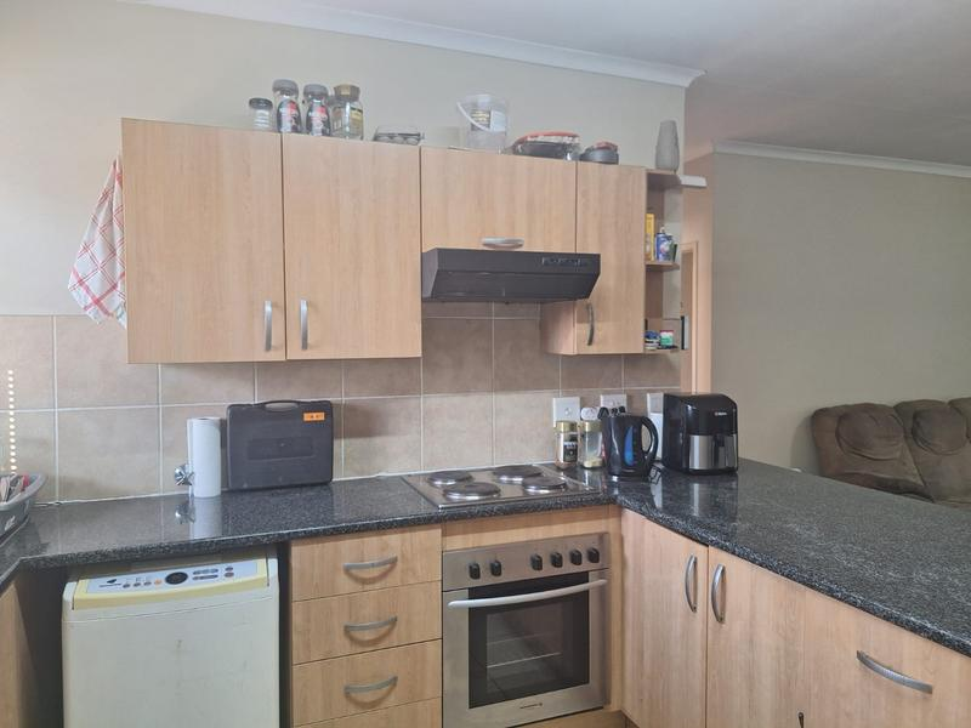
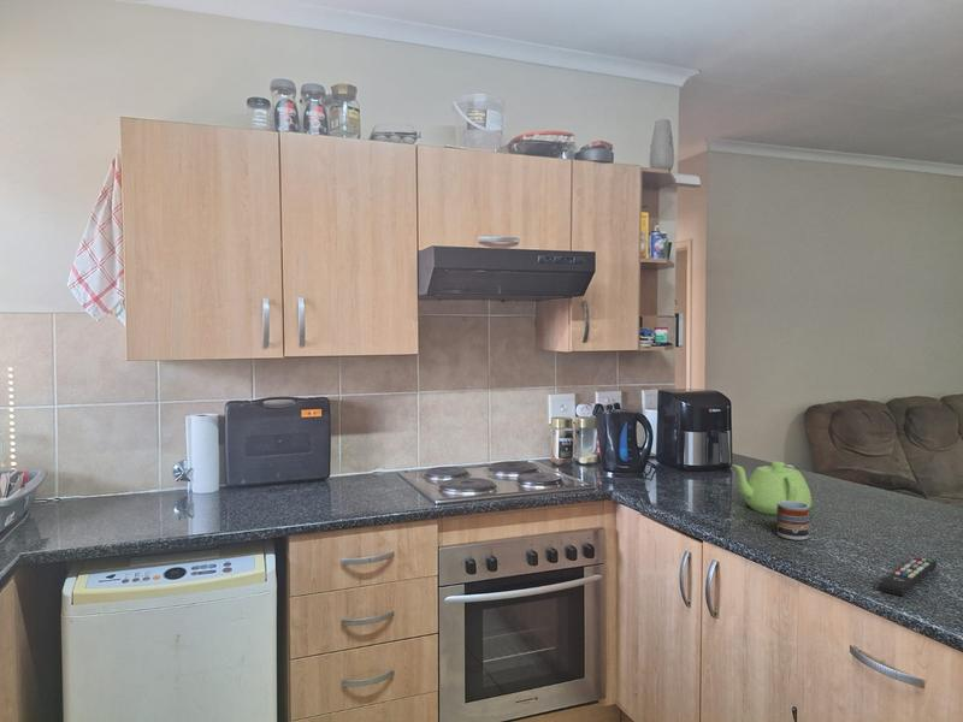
+ remote control [879,556,938,598]
+ teapot [731,461,813,516]
+ cup [775,501,810,542]
